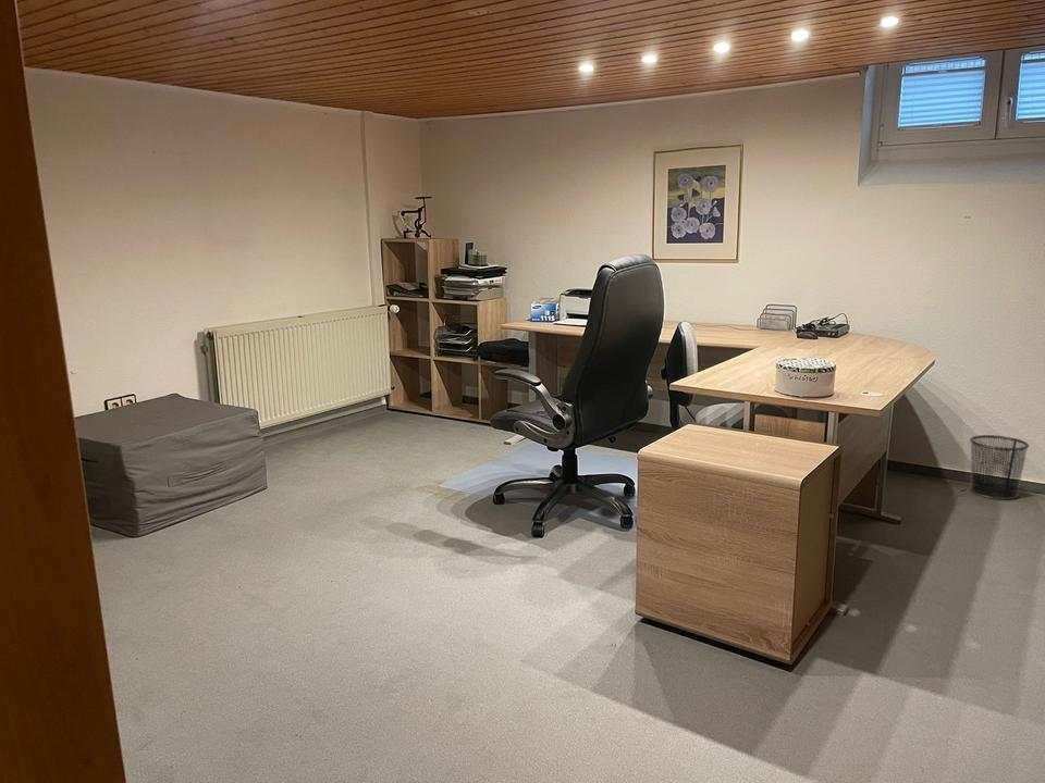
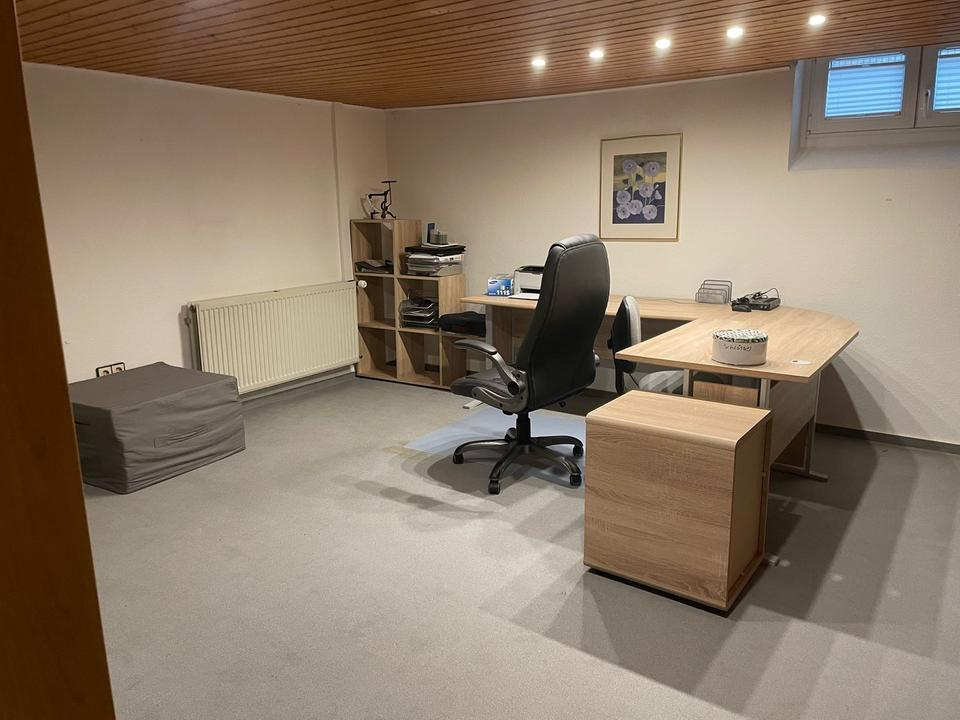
- waste bin [969,434,1030,501]
